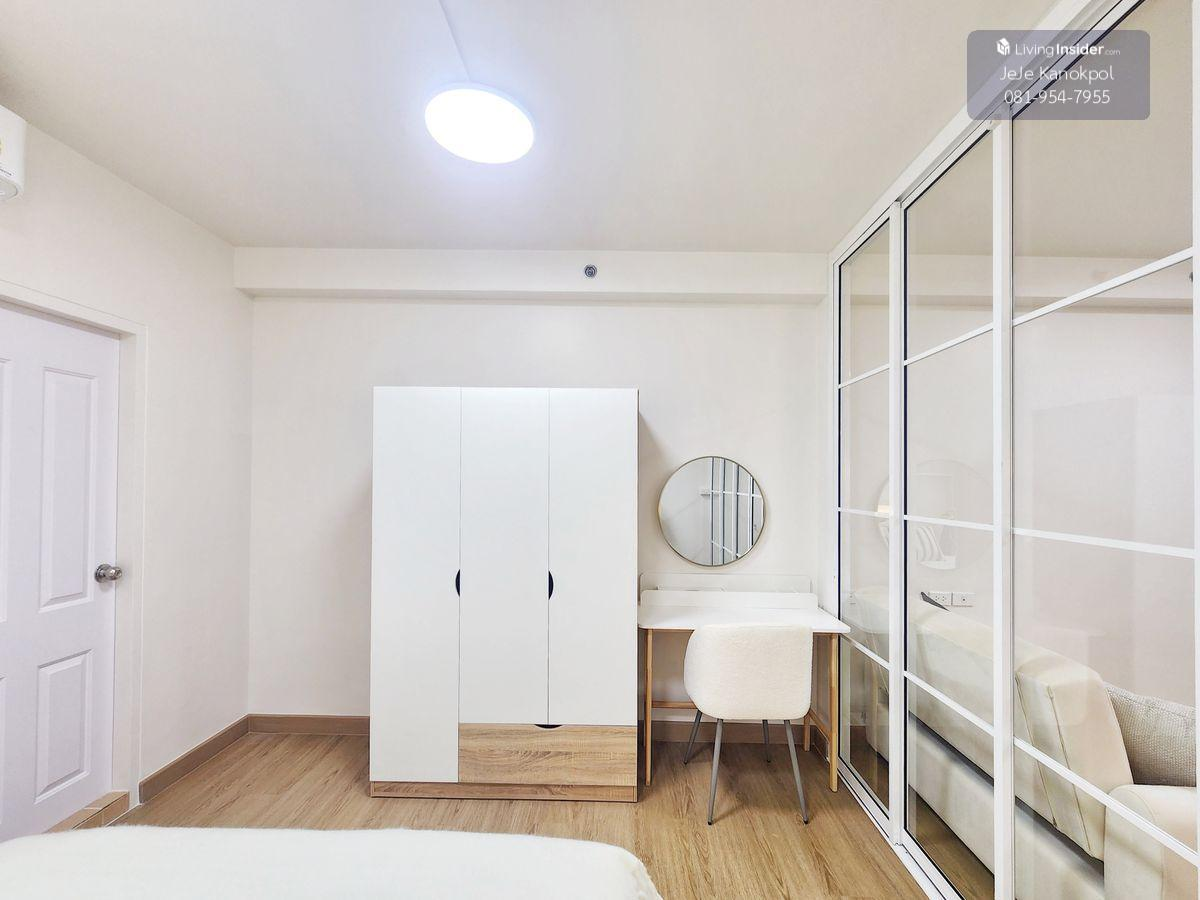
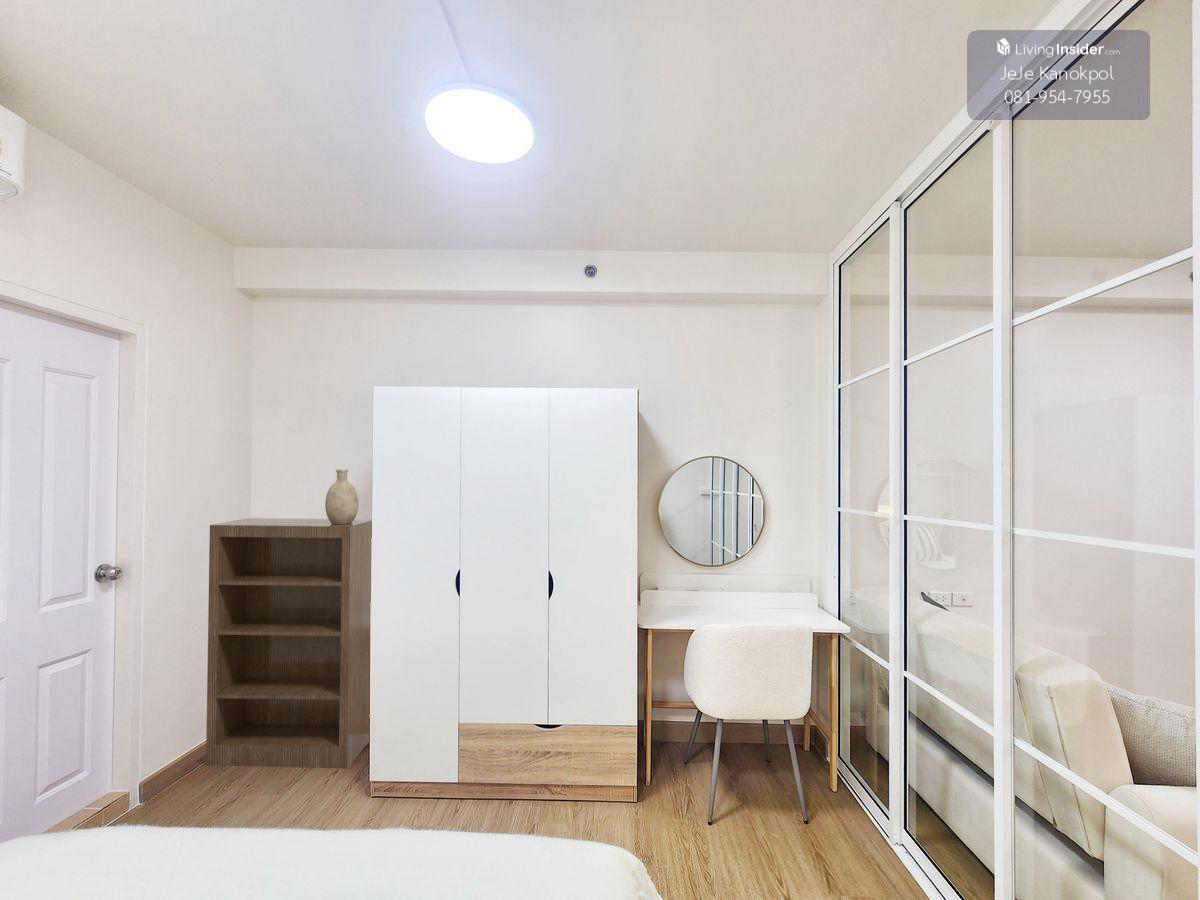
+ decorative vase [324,468,360,524]
+ bookshelf [205,517,373,769]
